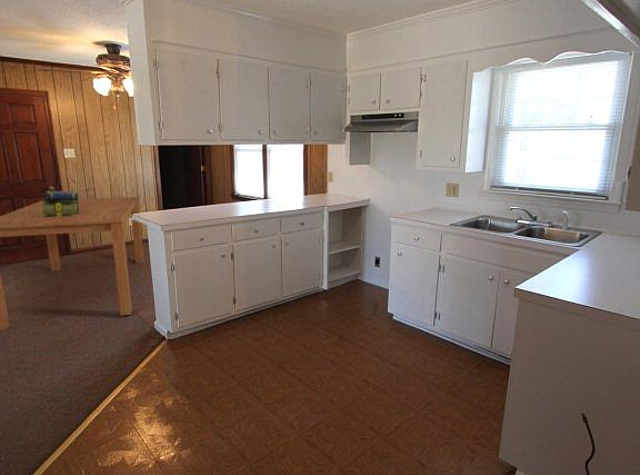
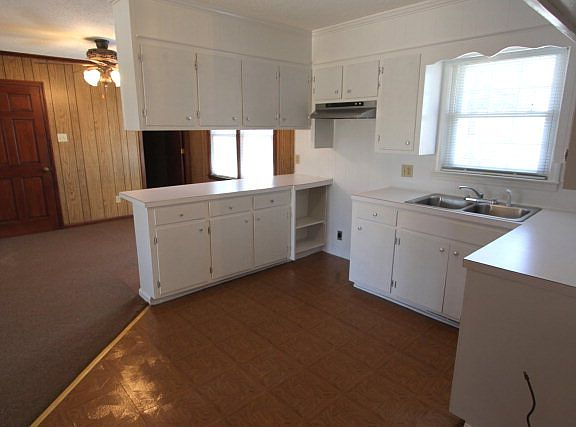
- stack of books [41,190,81,216]
- dining table [0,196,144,331]
